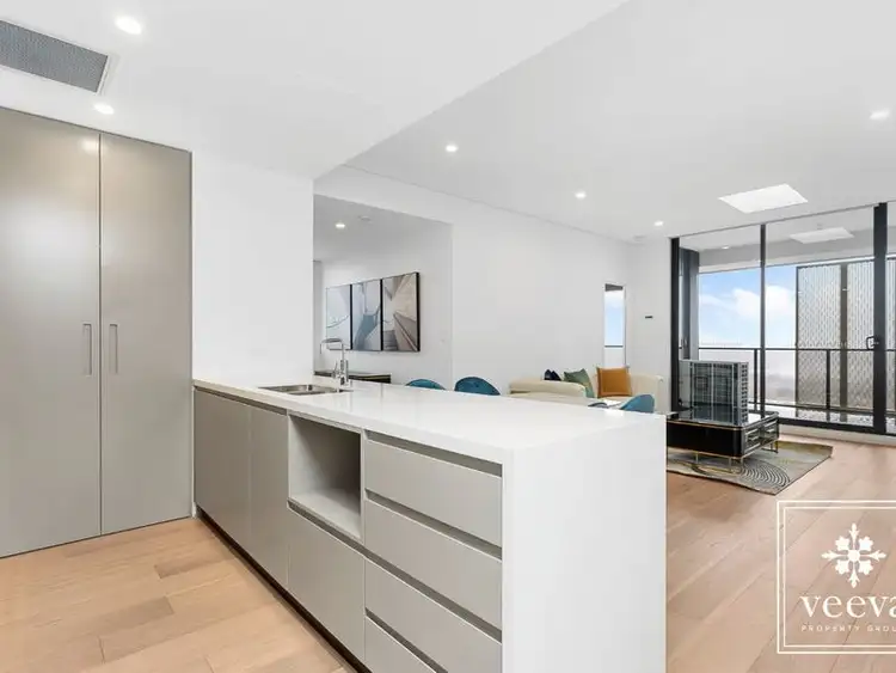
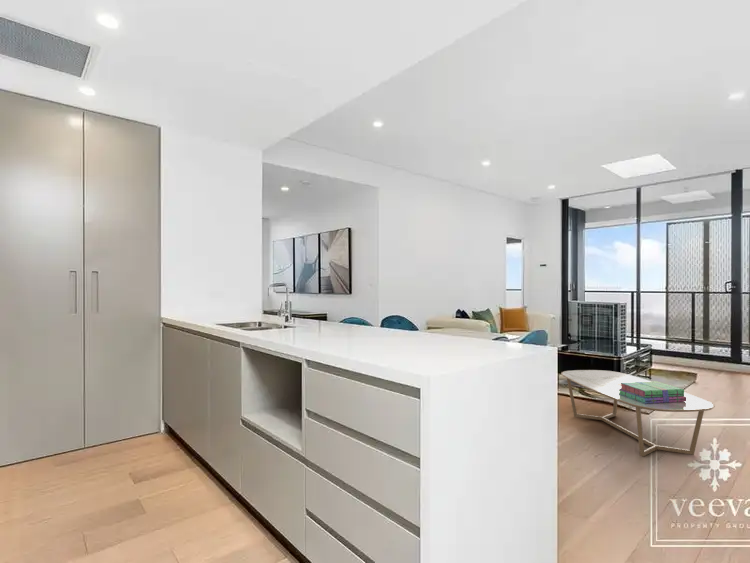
+ stack of books [618,380,687,404]
+ coffee table [560,369,716,457]
